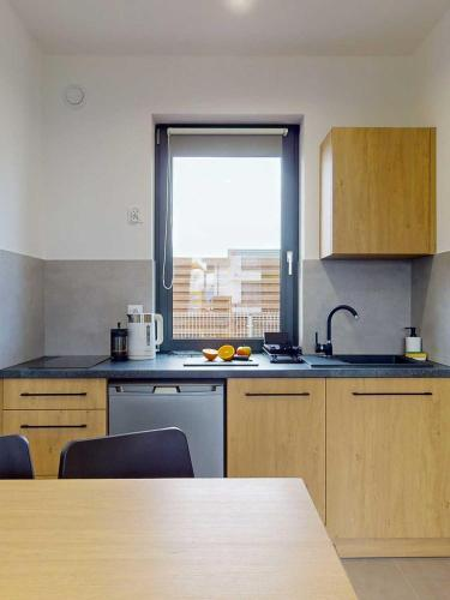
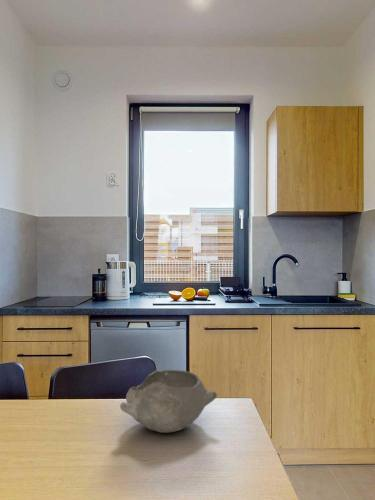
+ bowl [119,369,218,434]
